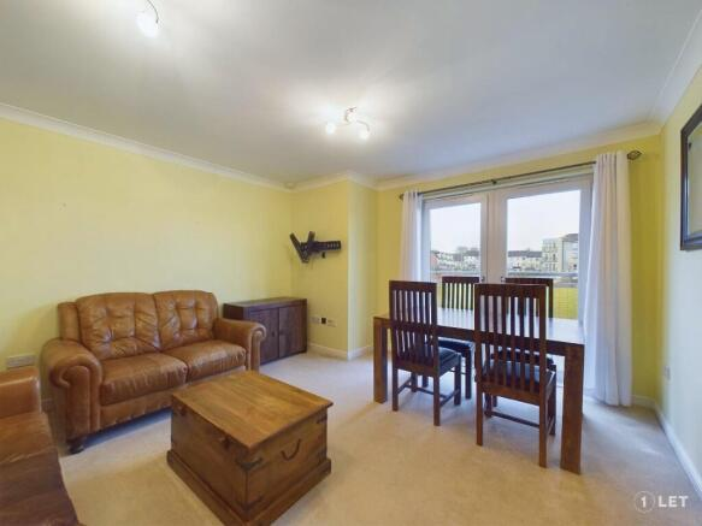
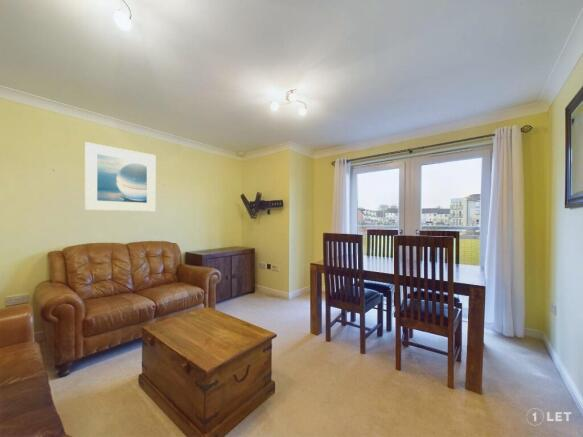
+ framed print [84,141,157,212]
